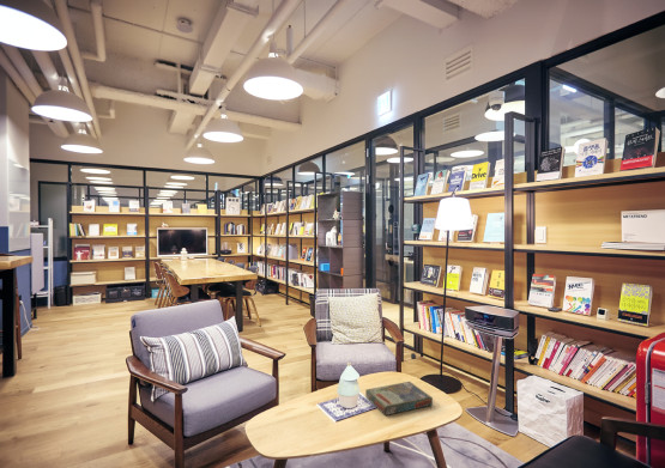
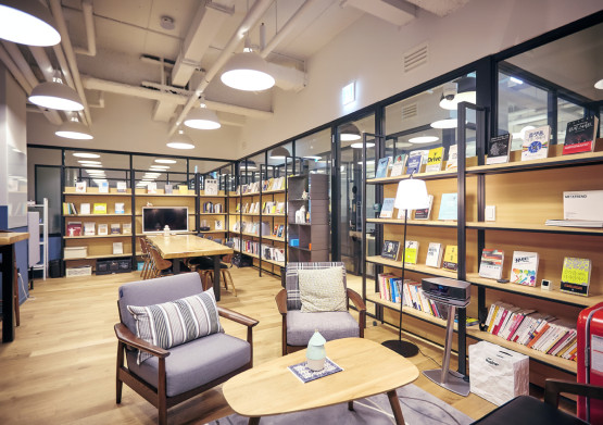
- board game [364,381,434,417]
